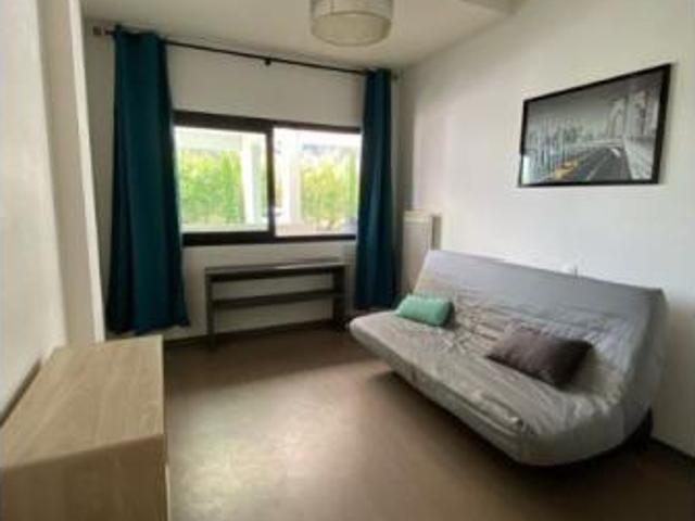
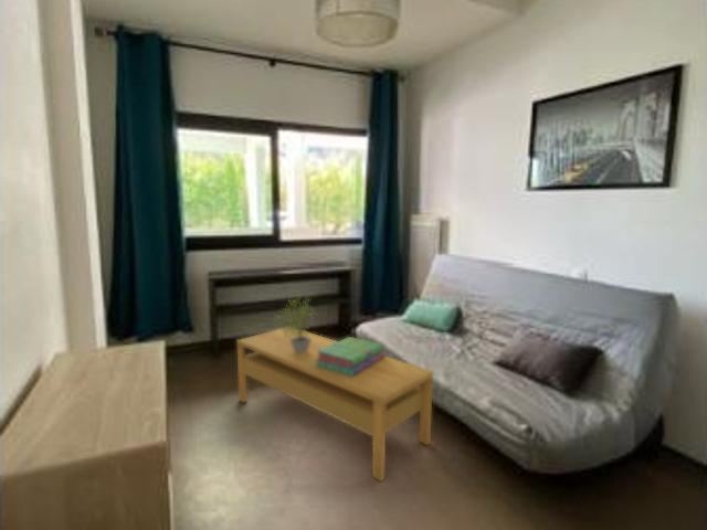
+ potted plant [271,292,319,353]
+ coffee table [235,326,434,483]
+ stack of books [315,336,387,377]
